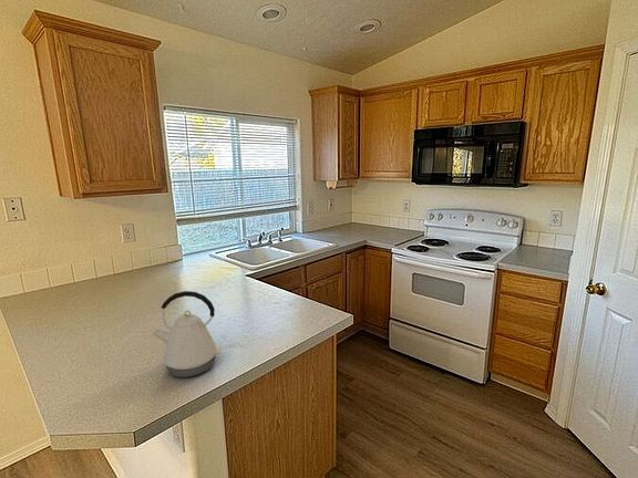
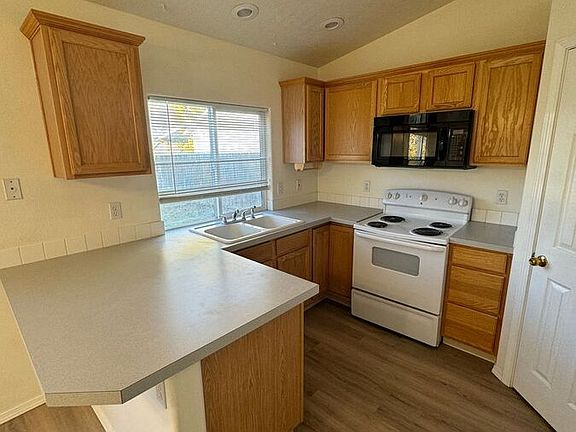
- kettle [152,290,223,378]
